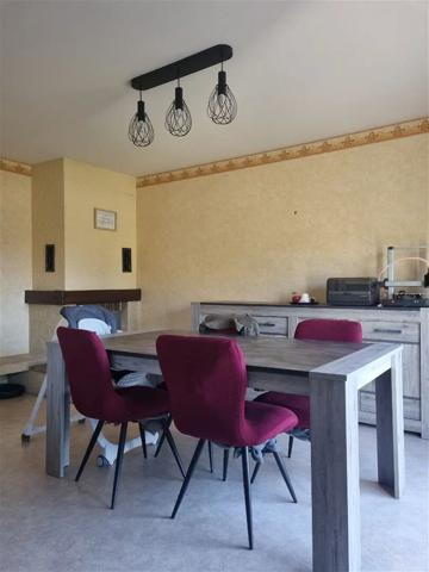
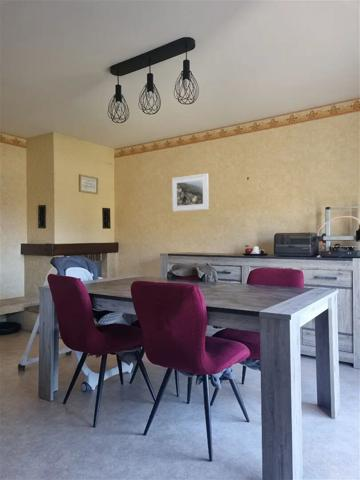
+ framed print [171,172,210,213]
